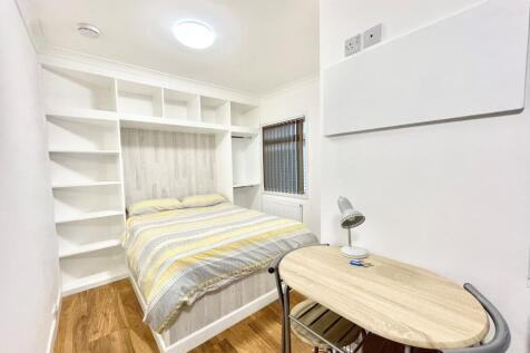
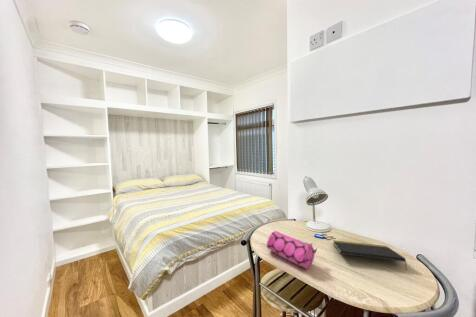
+ notepad [332,239,408,270]
+ pencil case [266,230,318,270]
